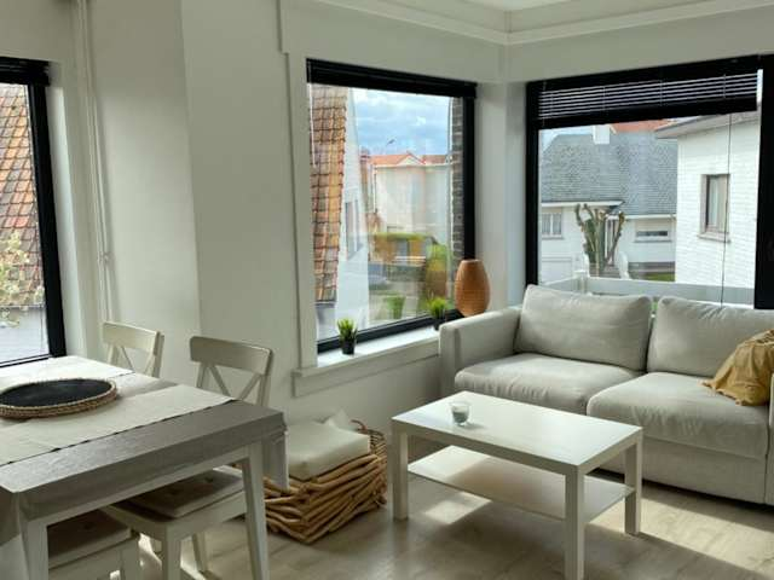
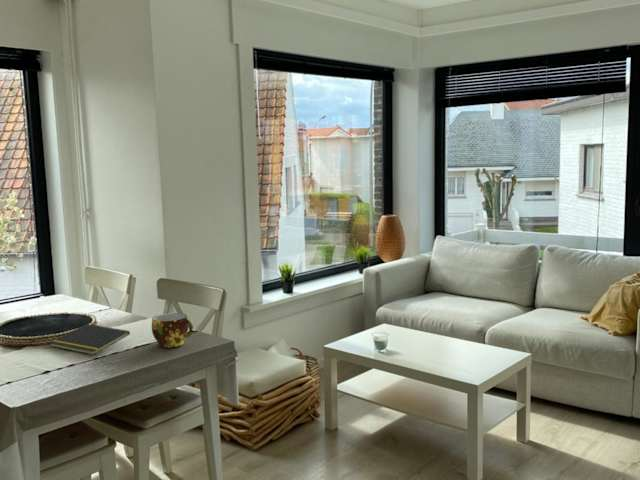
+ cup [151,312,194,348]
+ notepad [49,323,131,356]
